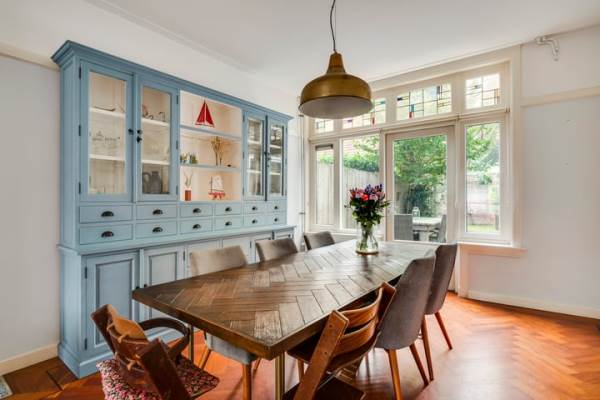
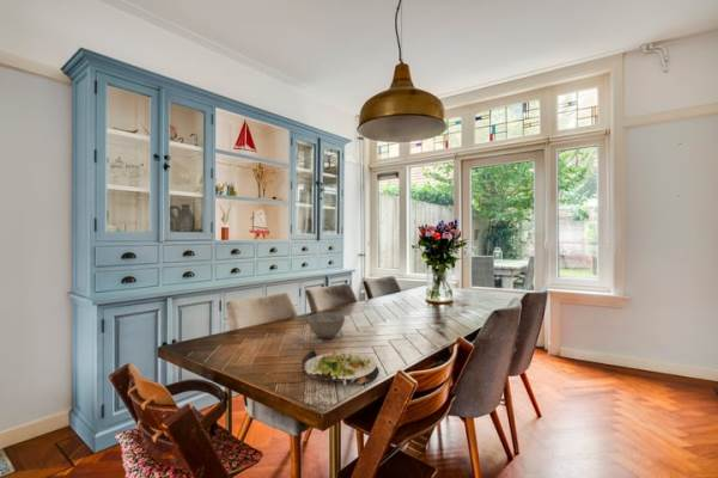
+ salad plate [300,349,381,387]
+ bowl [306,312,346,339]
